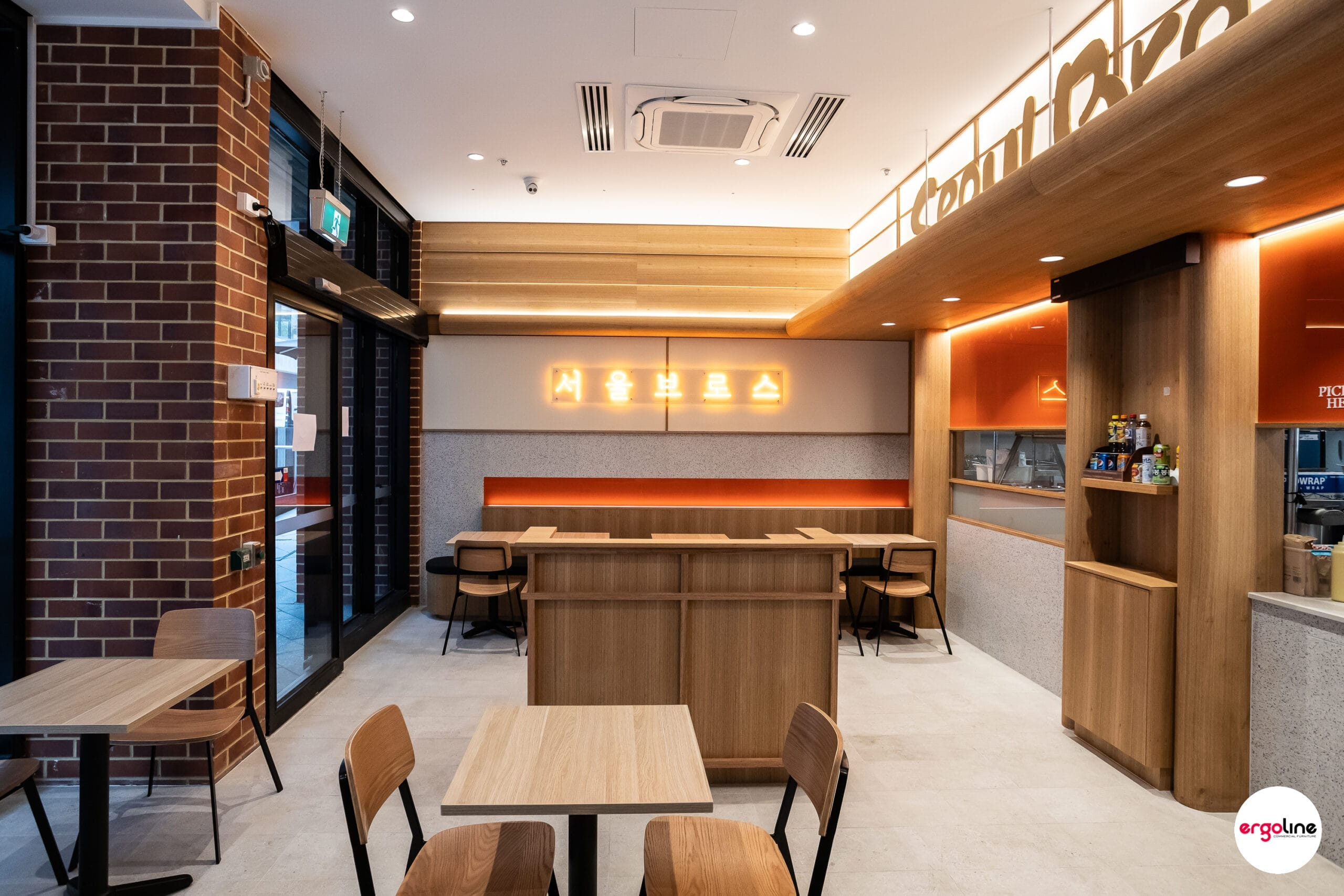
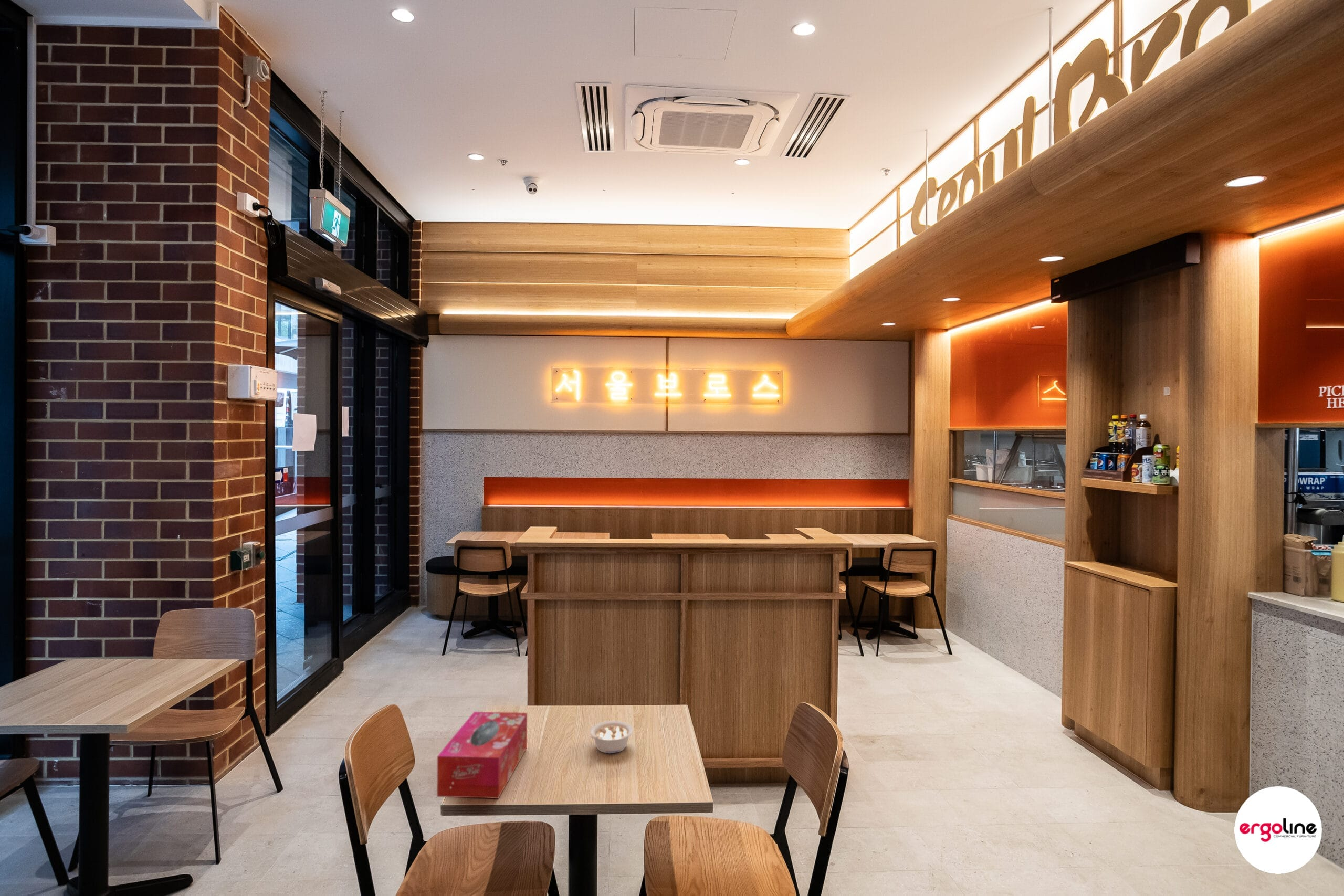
+ legume [590,720,634,754]
+ tissue box [436,711,528,799]
